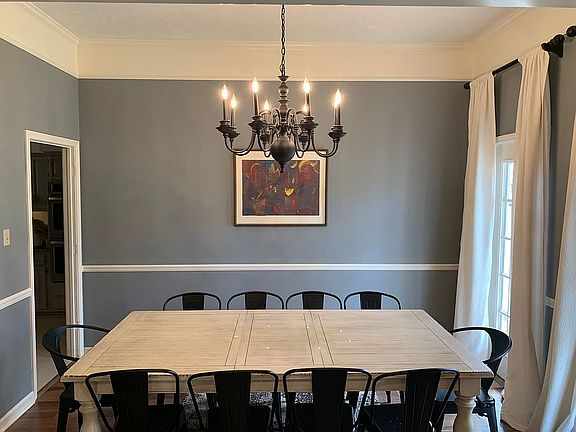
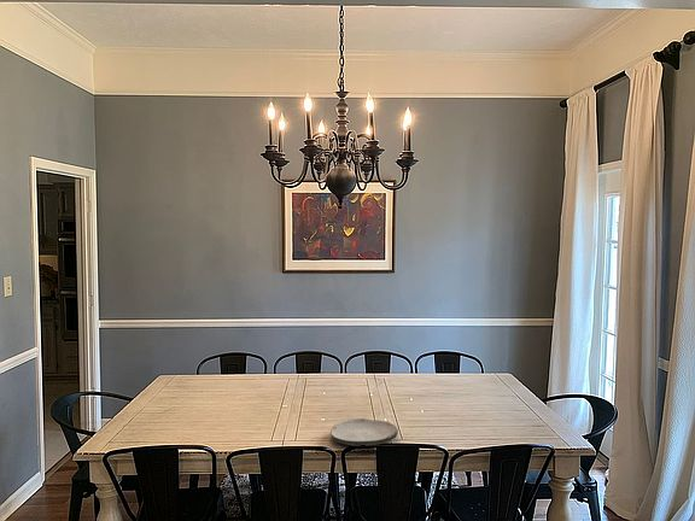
+ plate [329,417,399,447]
